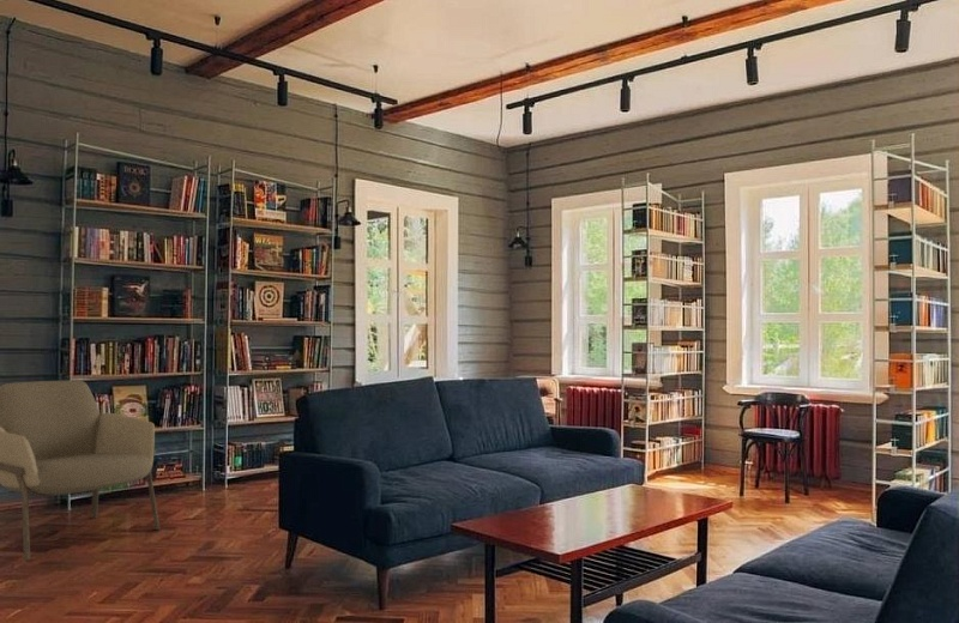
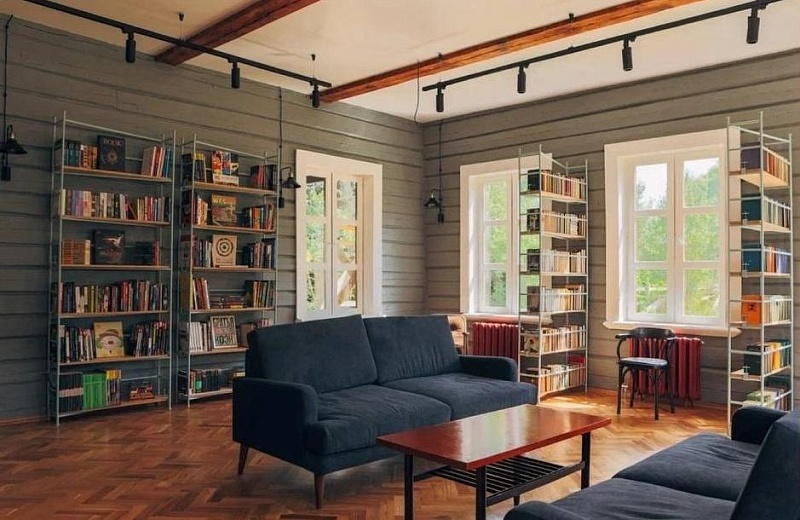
- armchair [0,380,161,562]
